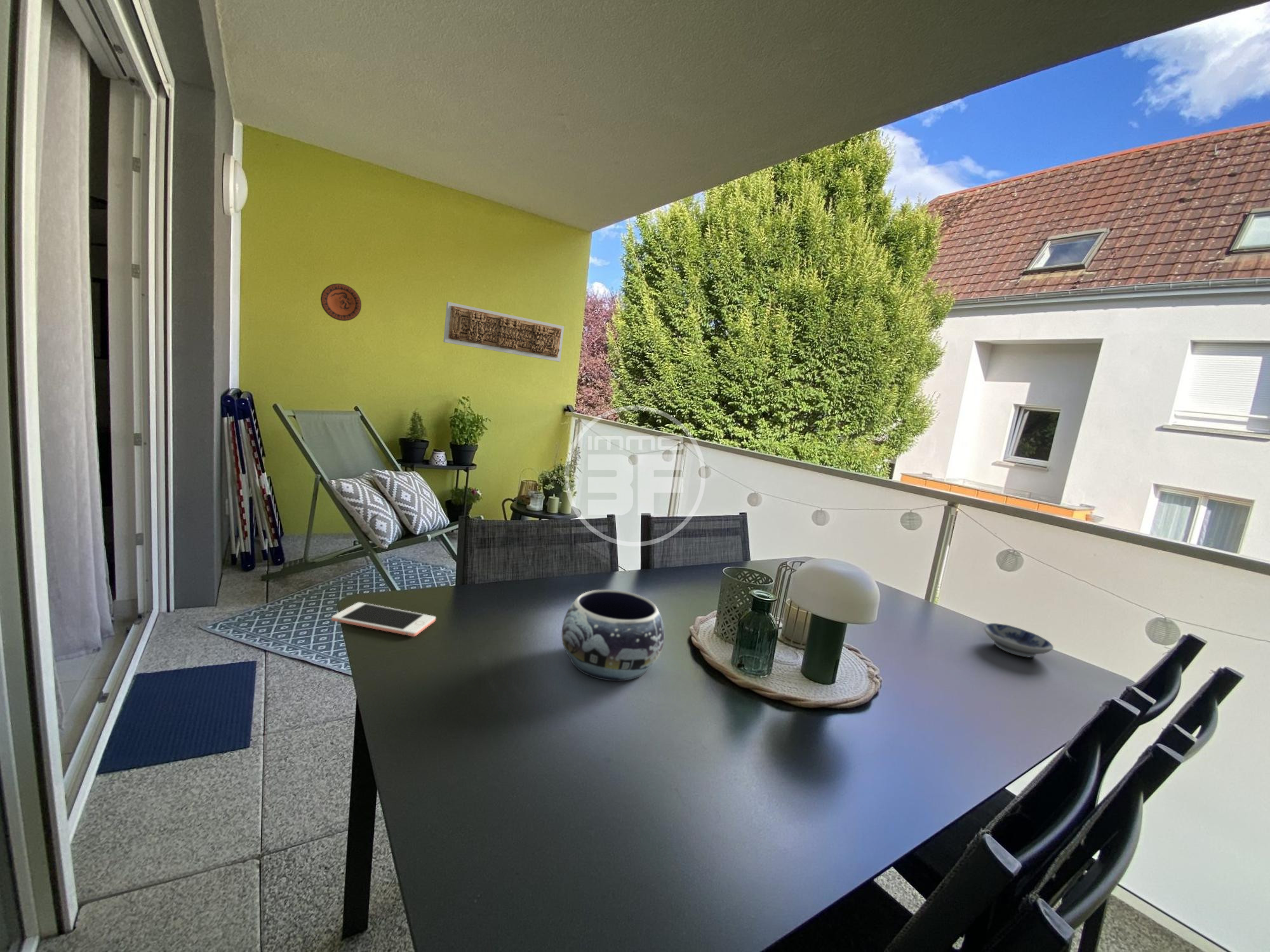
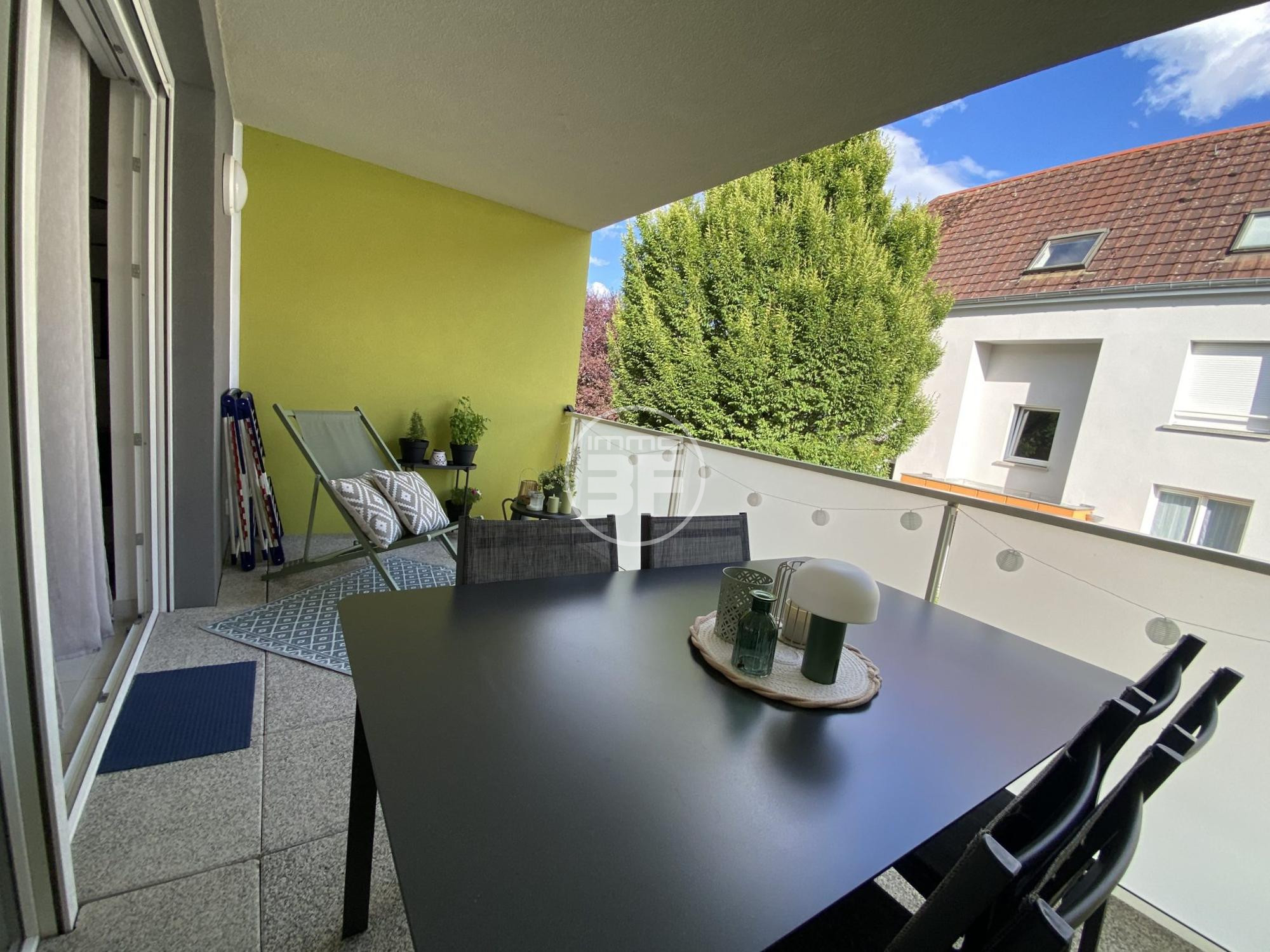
- cell phone [331,602,436,637]
- decorative wall panel [443,301,565,362]
- decorative plate [320,283,362,322]
- decorative bowl [561,589,665,682]
- bowl [983,623,1054,658]
